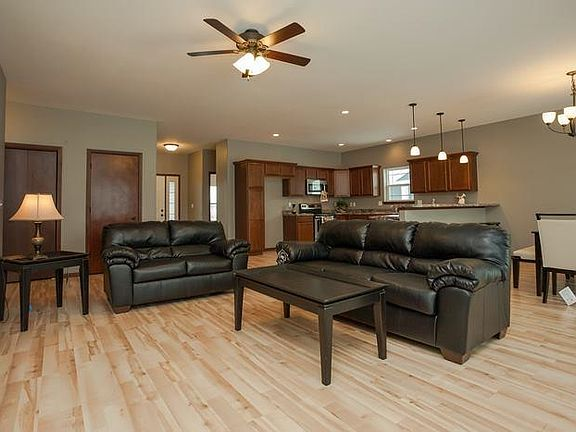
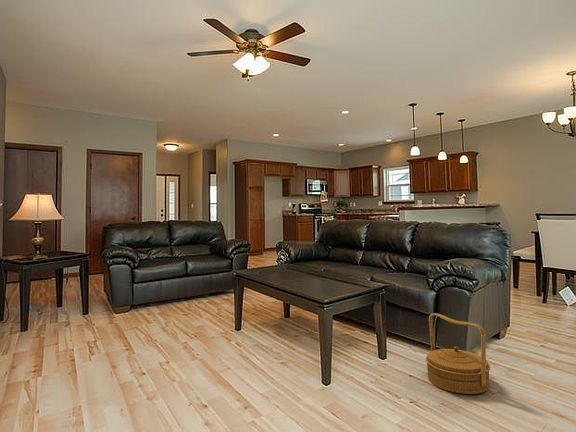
+ woven basket [425,312,491,395]
